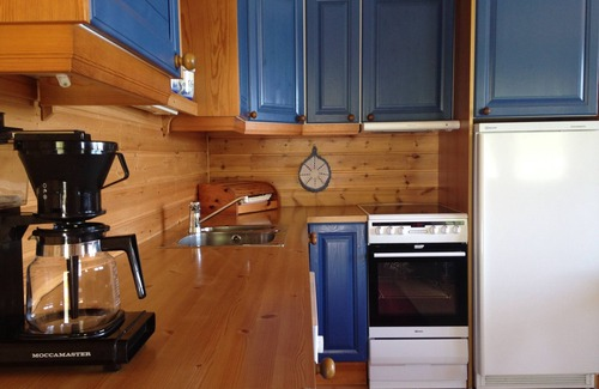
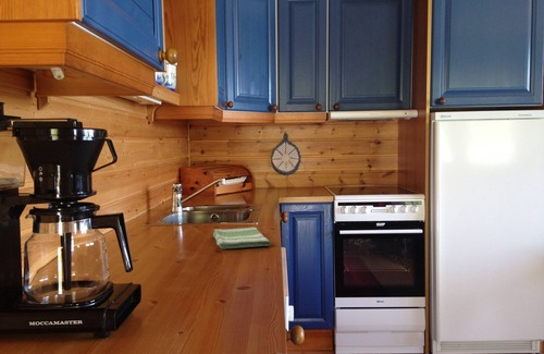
+ dish towel [212,227,273,249]
